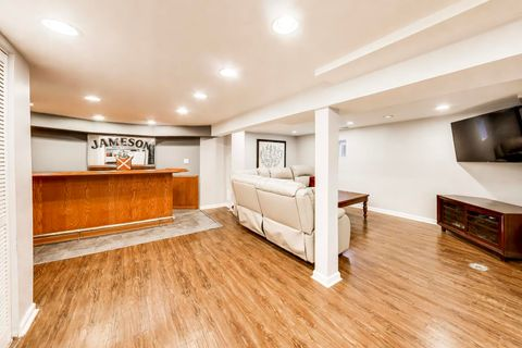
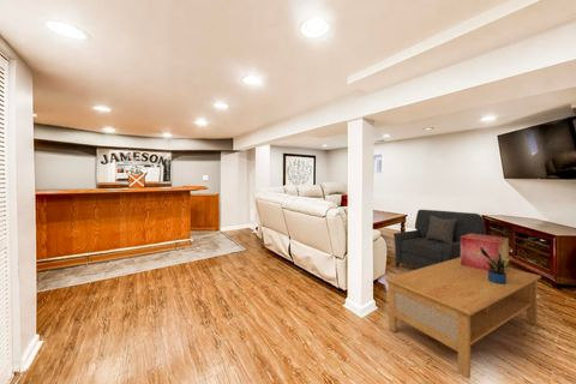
+ armchair [392,209,487,270]
+ coffee table [384,257,542,380]
+ potted plant [480,247,512,284]
+ decorative box [461,233,510,271]
